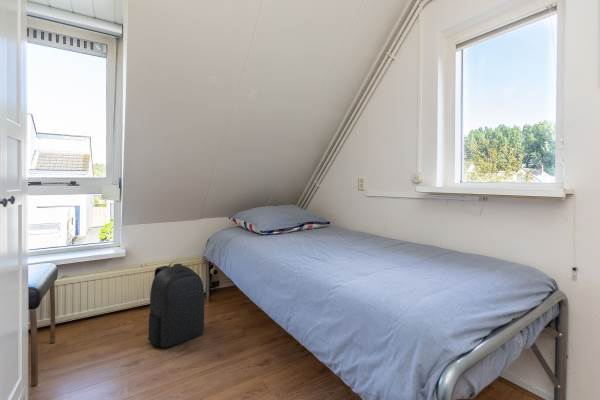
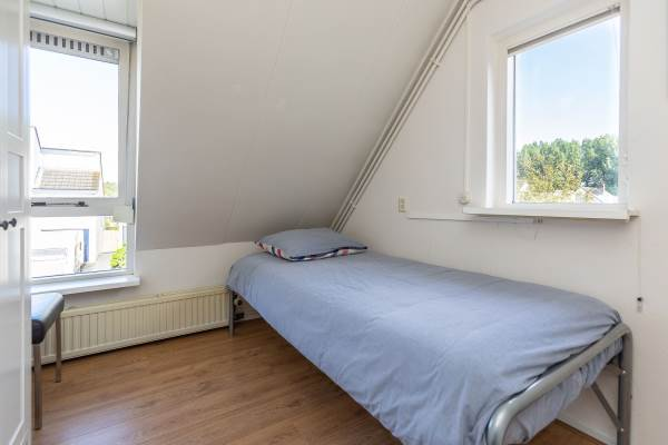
- backpack [147,261,205,348]
